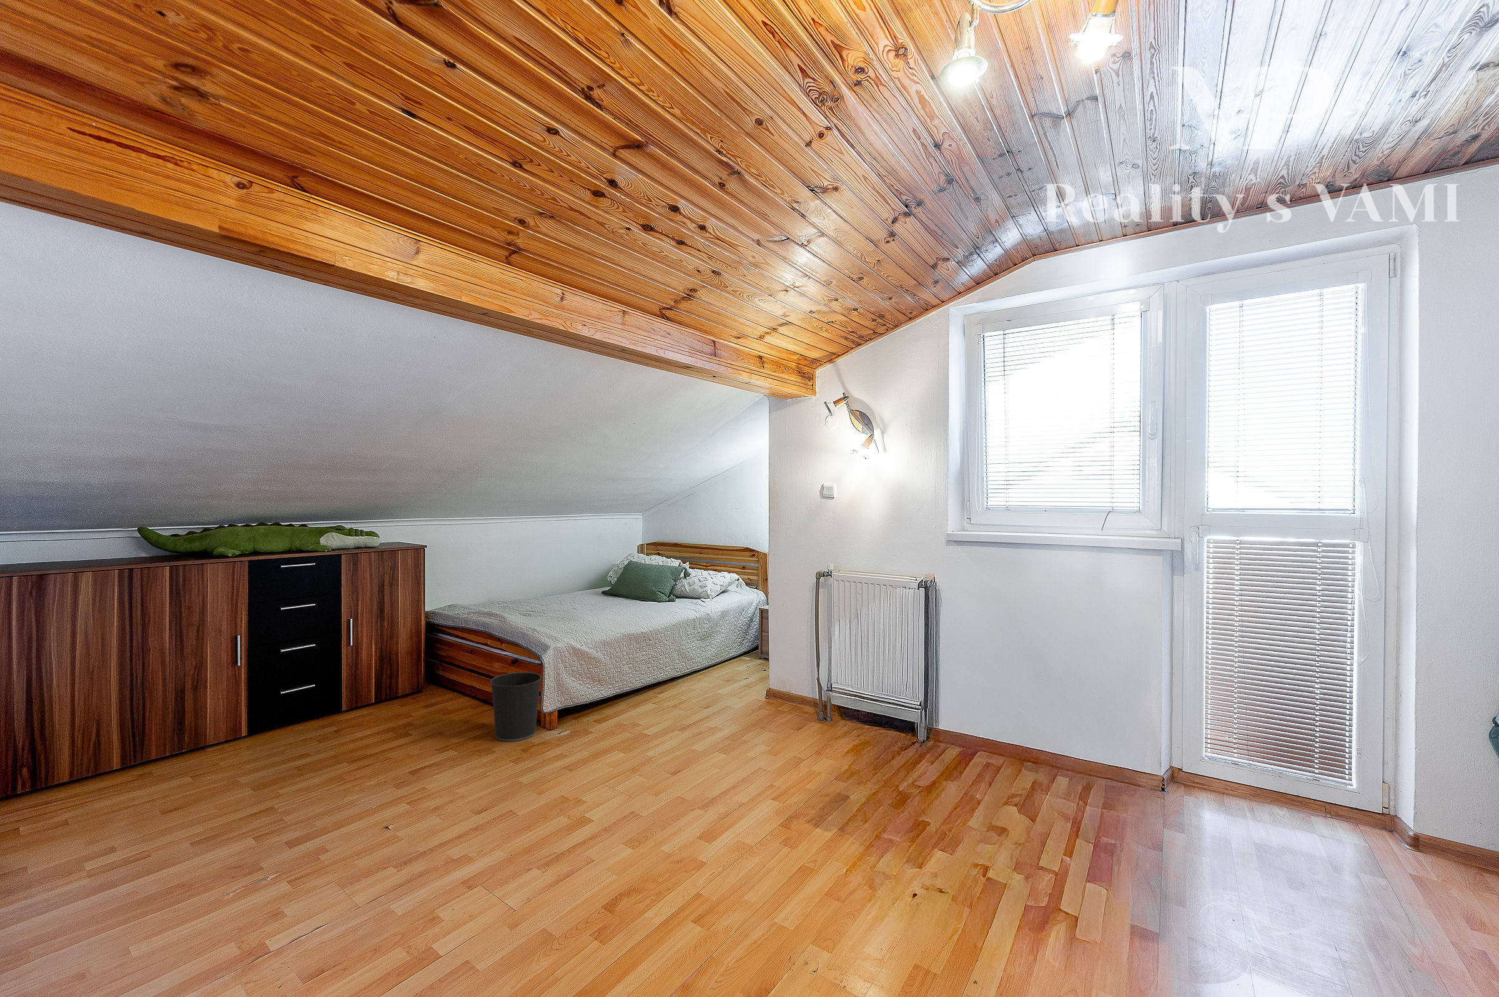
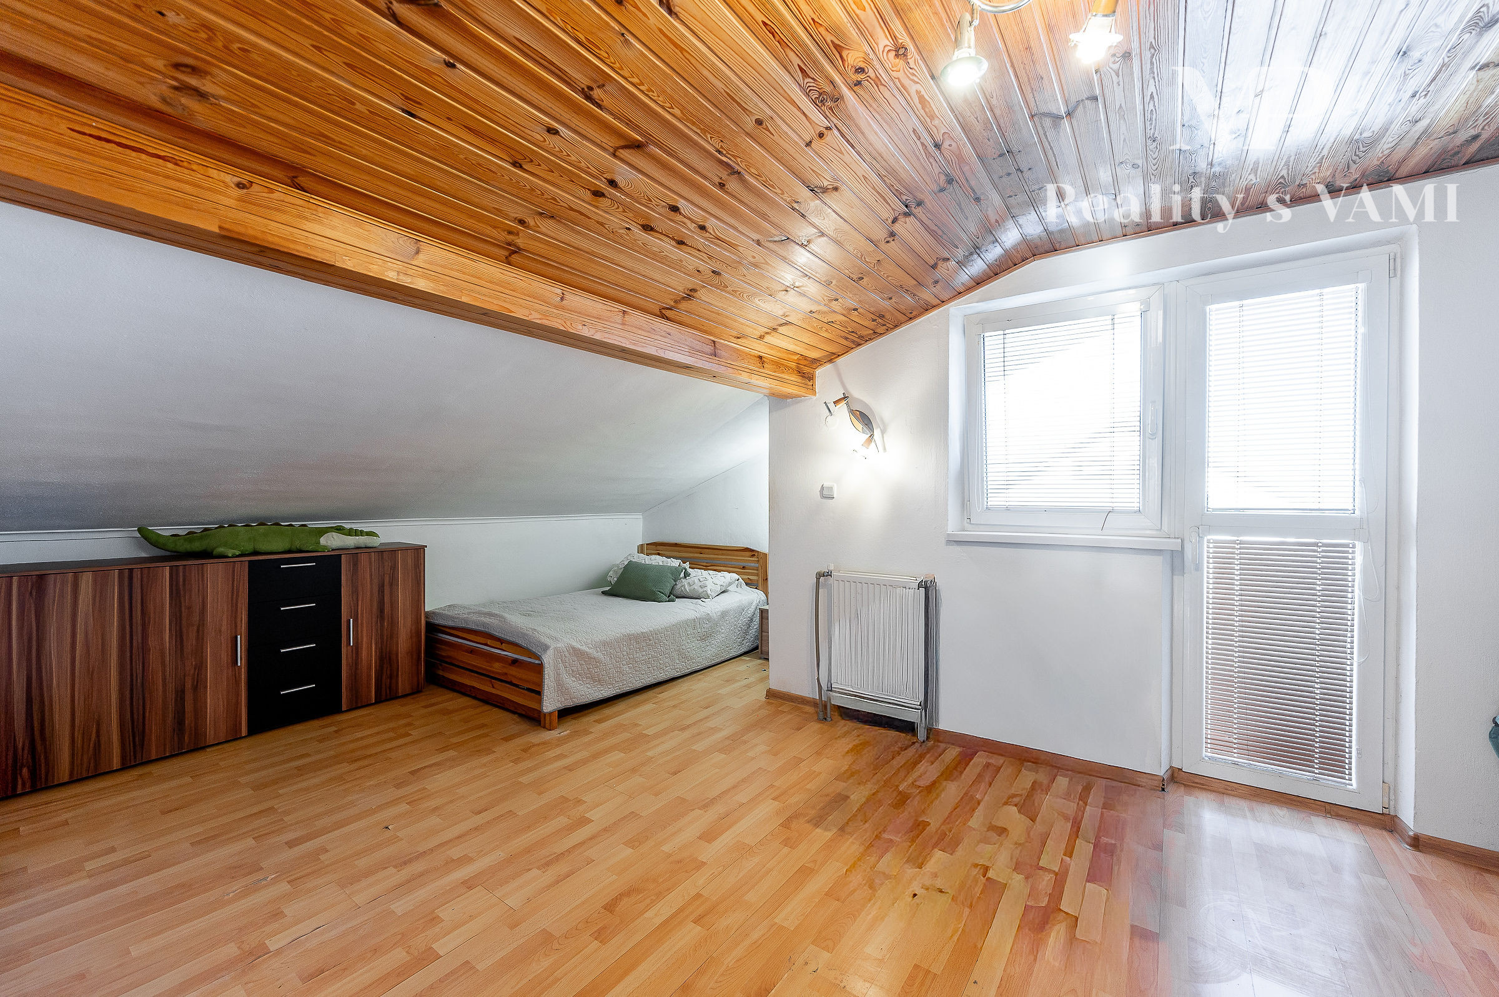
- wastebasket [490,672,542,742]
